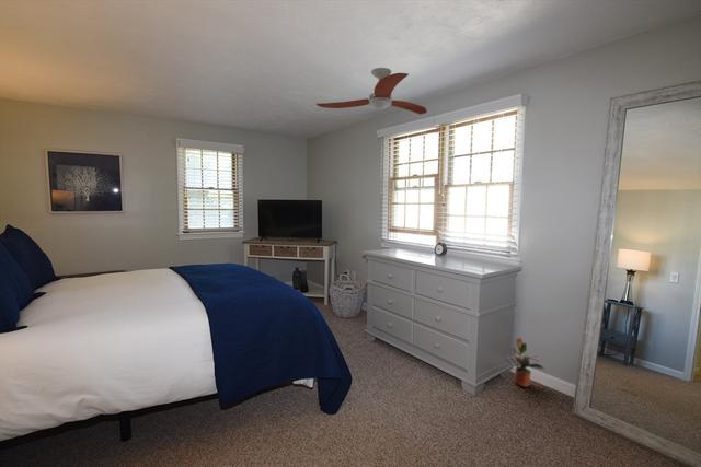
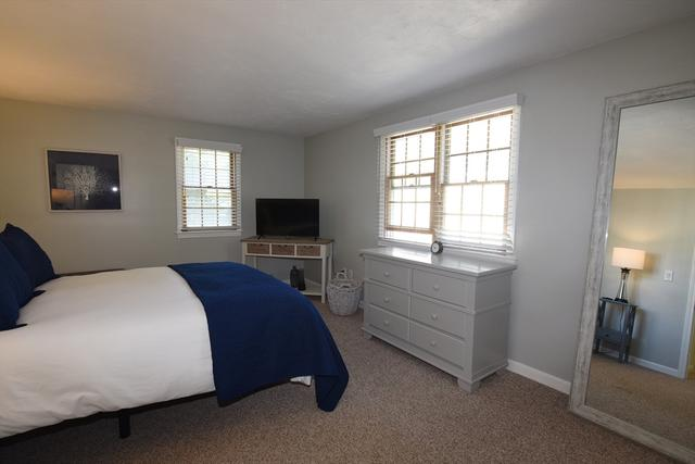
- ceiling fan [315,67,428,116]
- potted plant [503,336,545,388]
